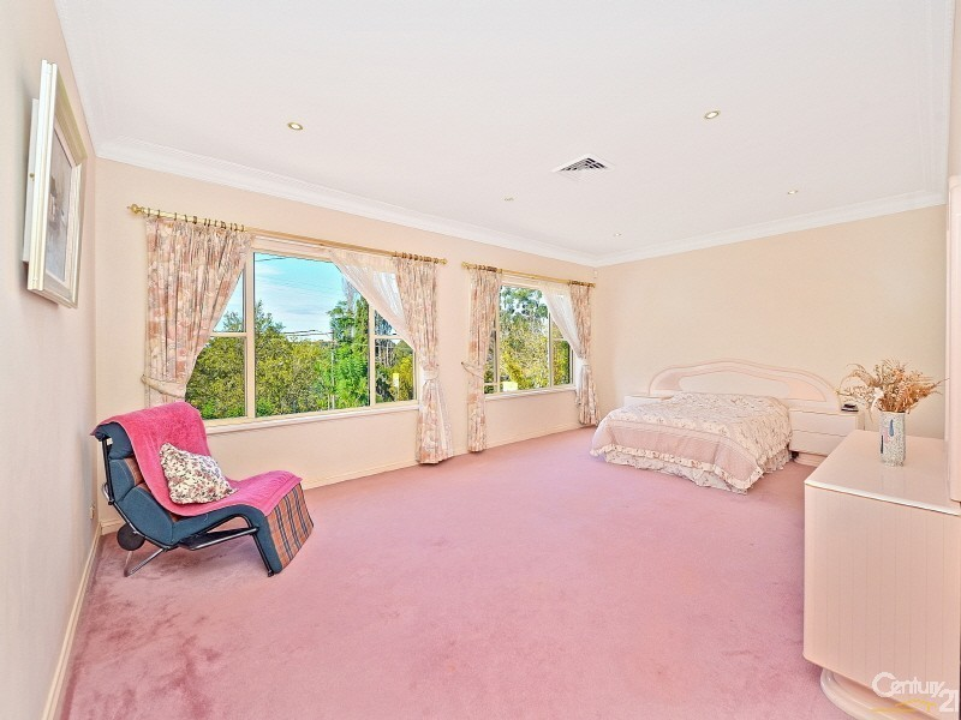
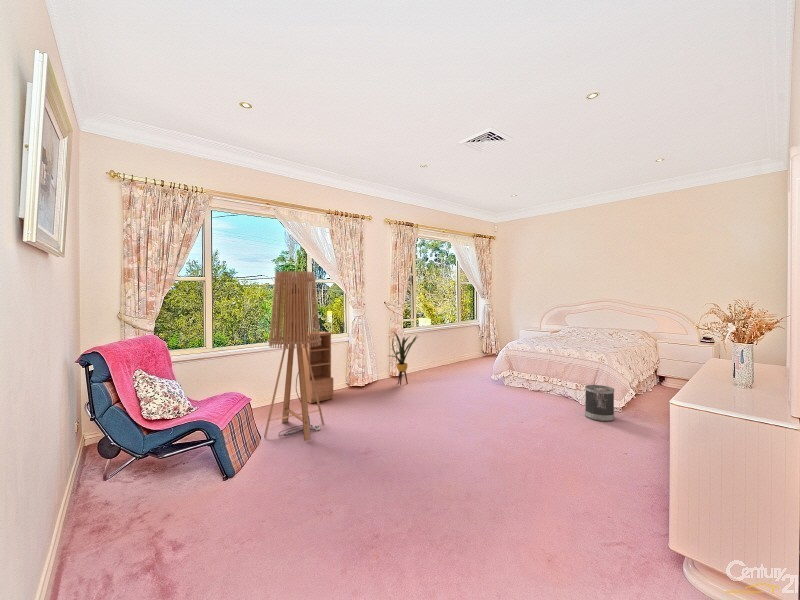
+ bookcase [302,331,334,404]
+ floor lamp [263,270,325,442]
+ house plant [388,330,420,386]
+ wastebasket [584,384,615,422]
